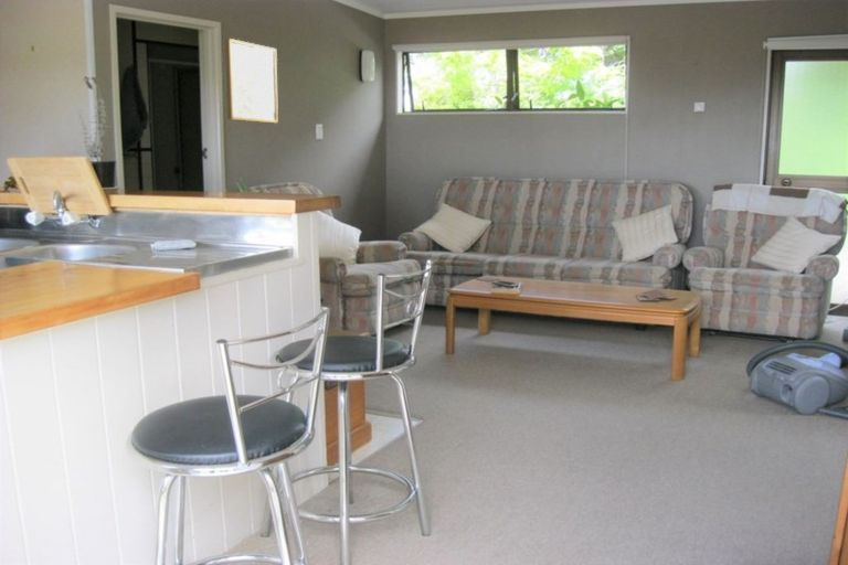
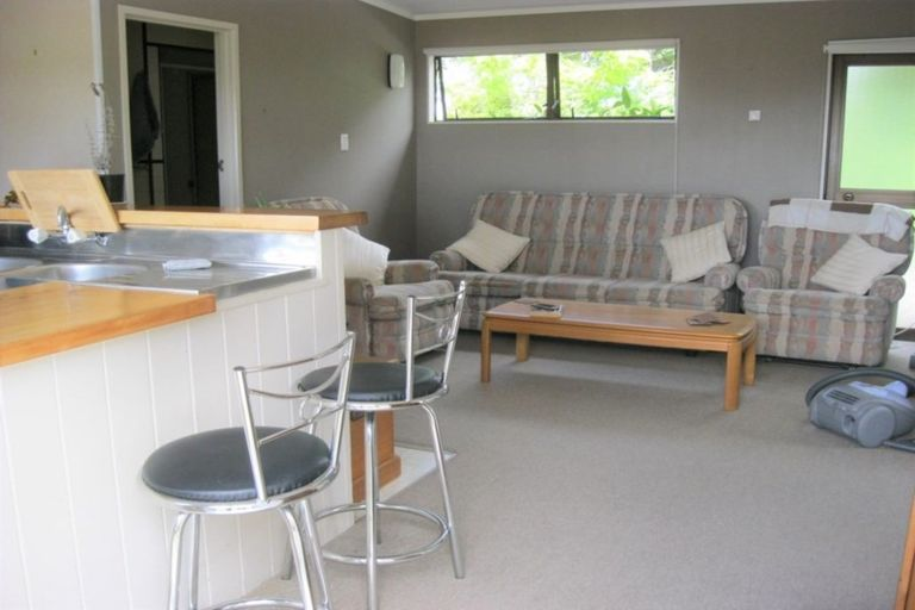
- wall art [224,38,279,125]
